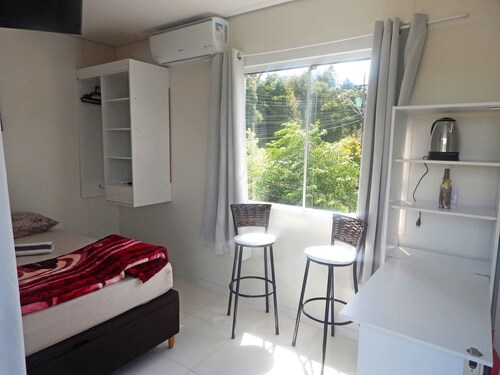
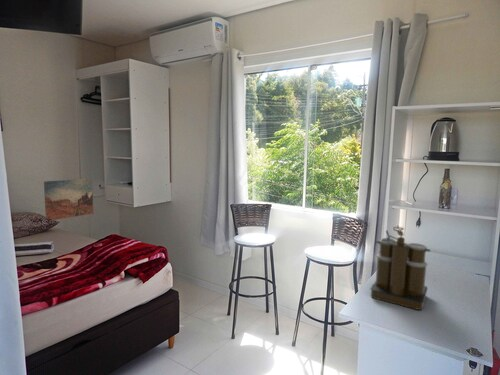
+ coffee maker [369,225,431,311]
+ wall art [43,177,94,221]
